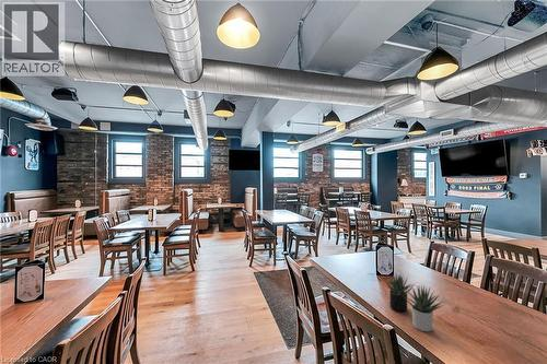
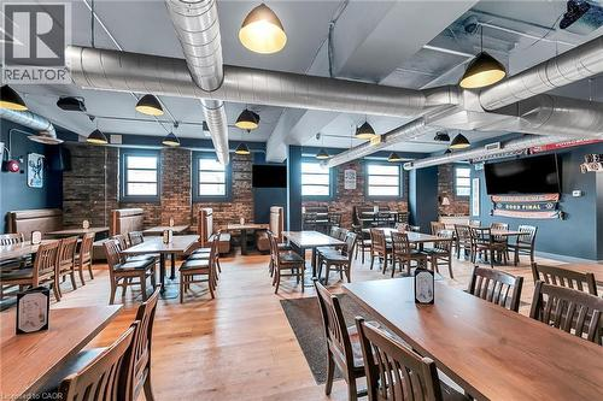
- succulent plant [383,272,444,332]
